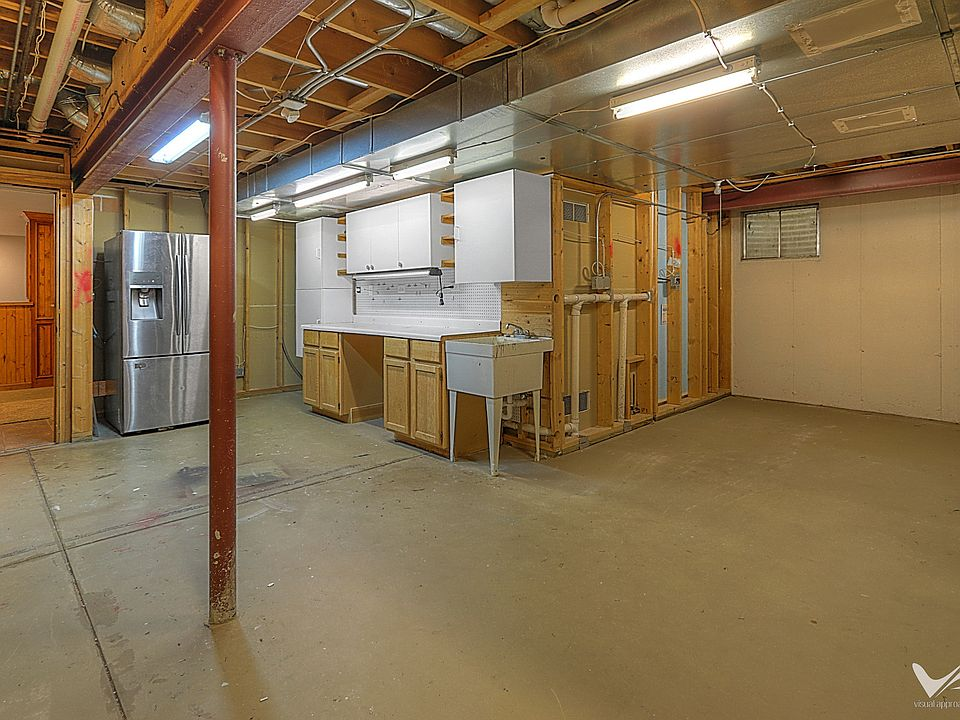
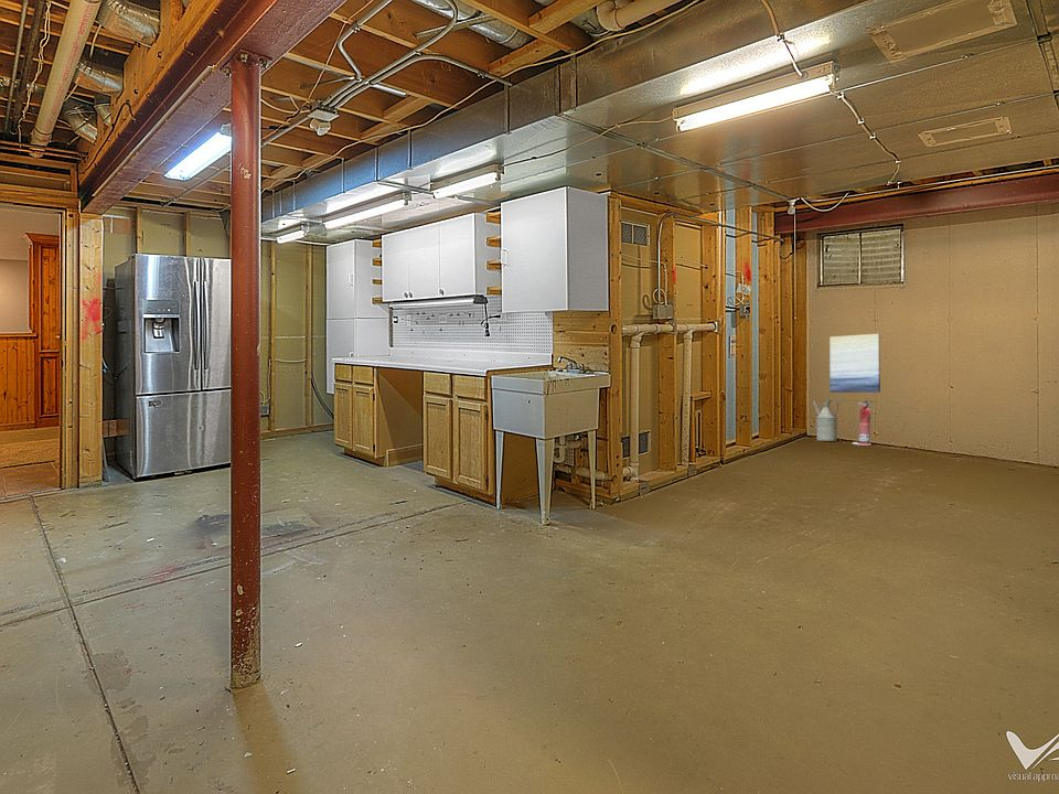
+ wall art [828,333,881,394]
+ watering can [812,398,839,442]
+ fire extinguisher [852,399,874,447]
